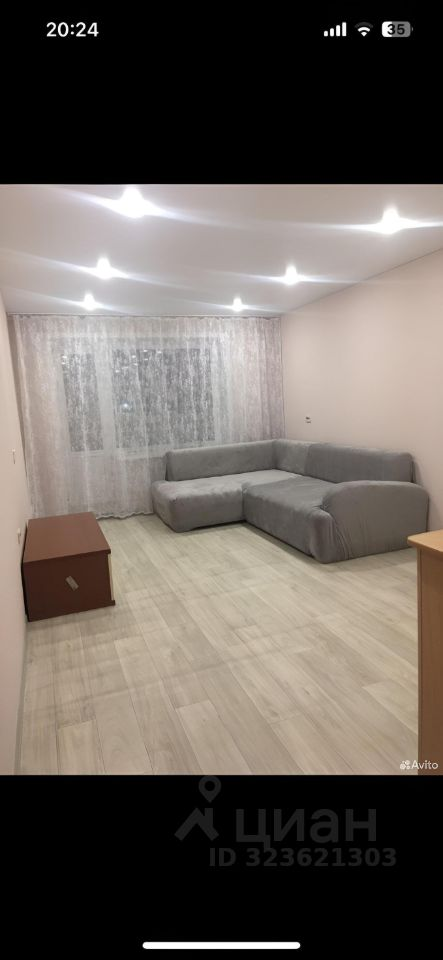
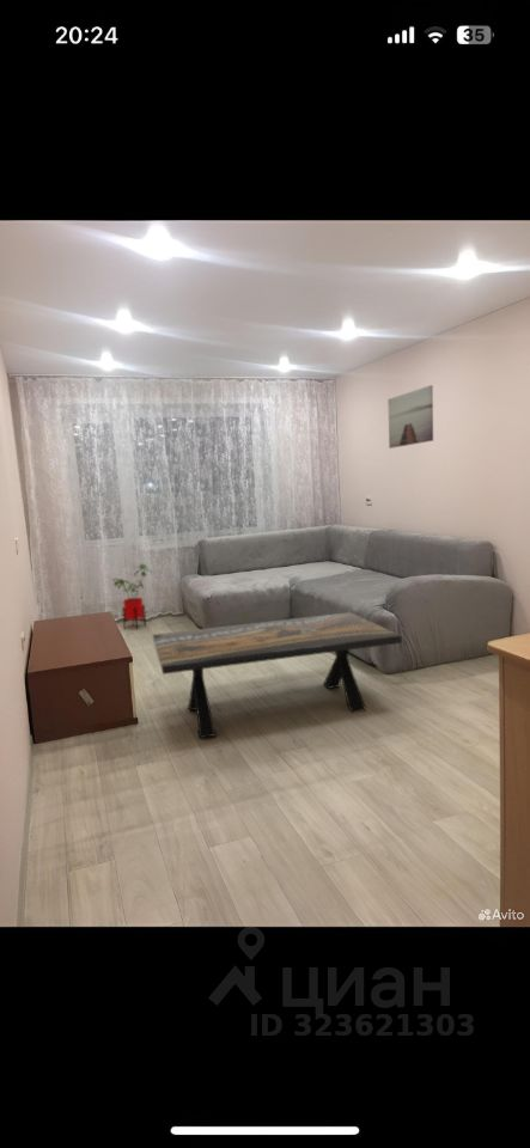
+ coffee table [151,611,403,739]
+ house plant [111,562,153,630]
+ wall art [386,384,434,450]
